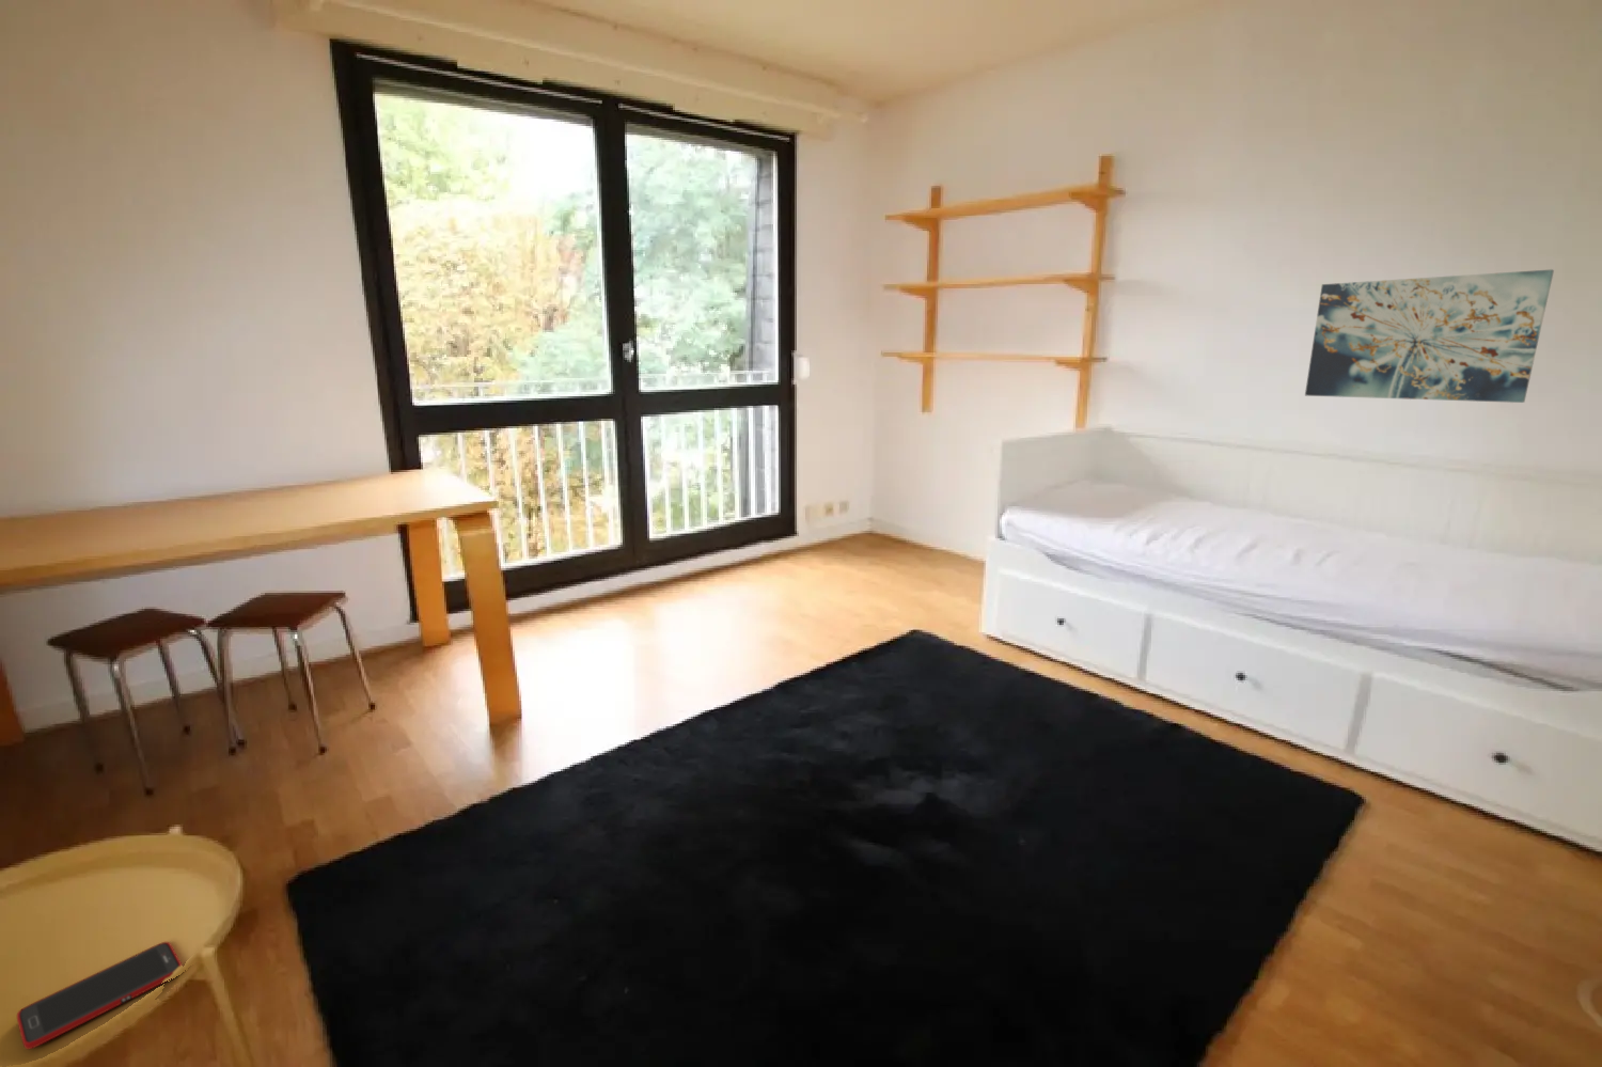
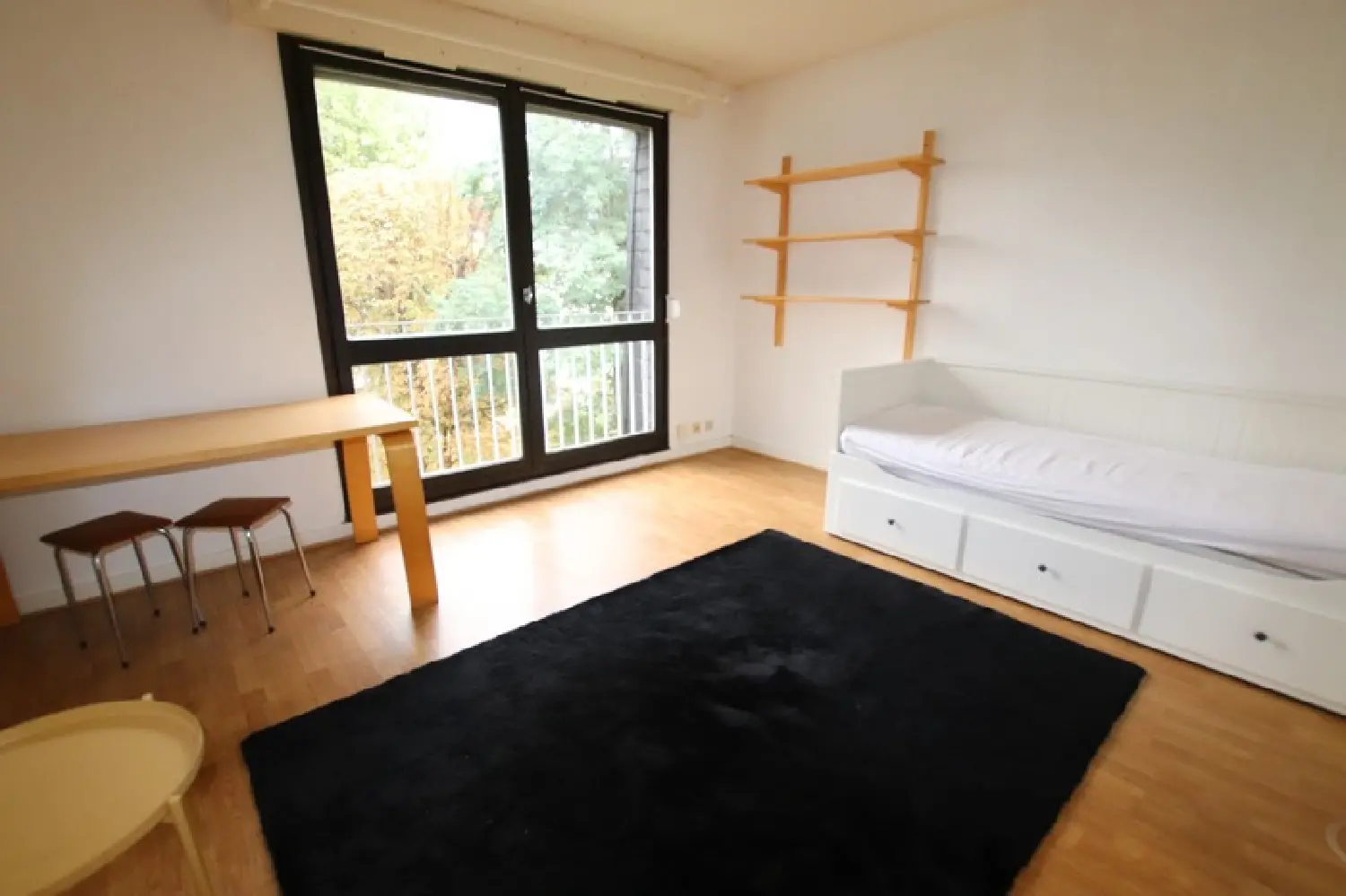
- wall art [1304,268,1556,404]
- cell phone [15,941,182,1050]
